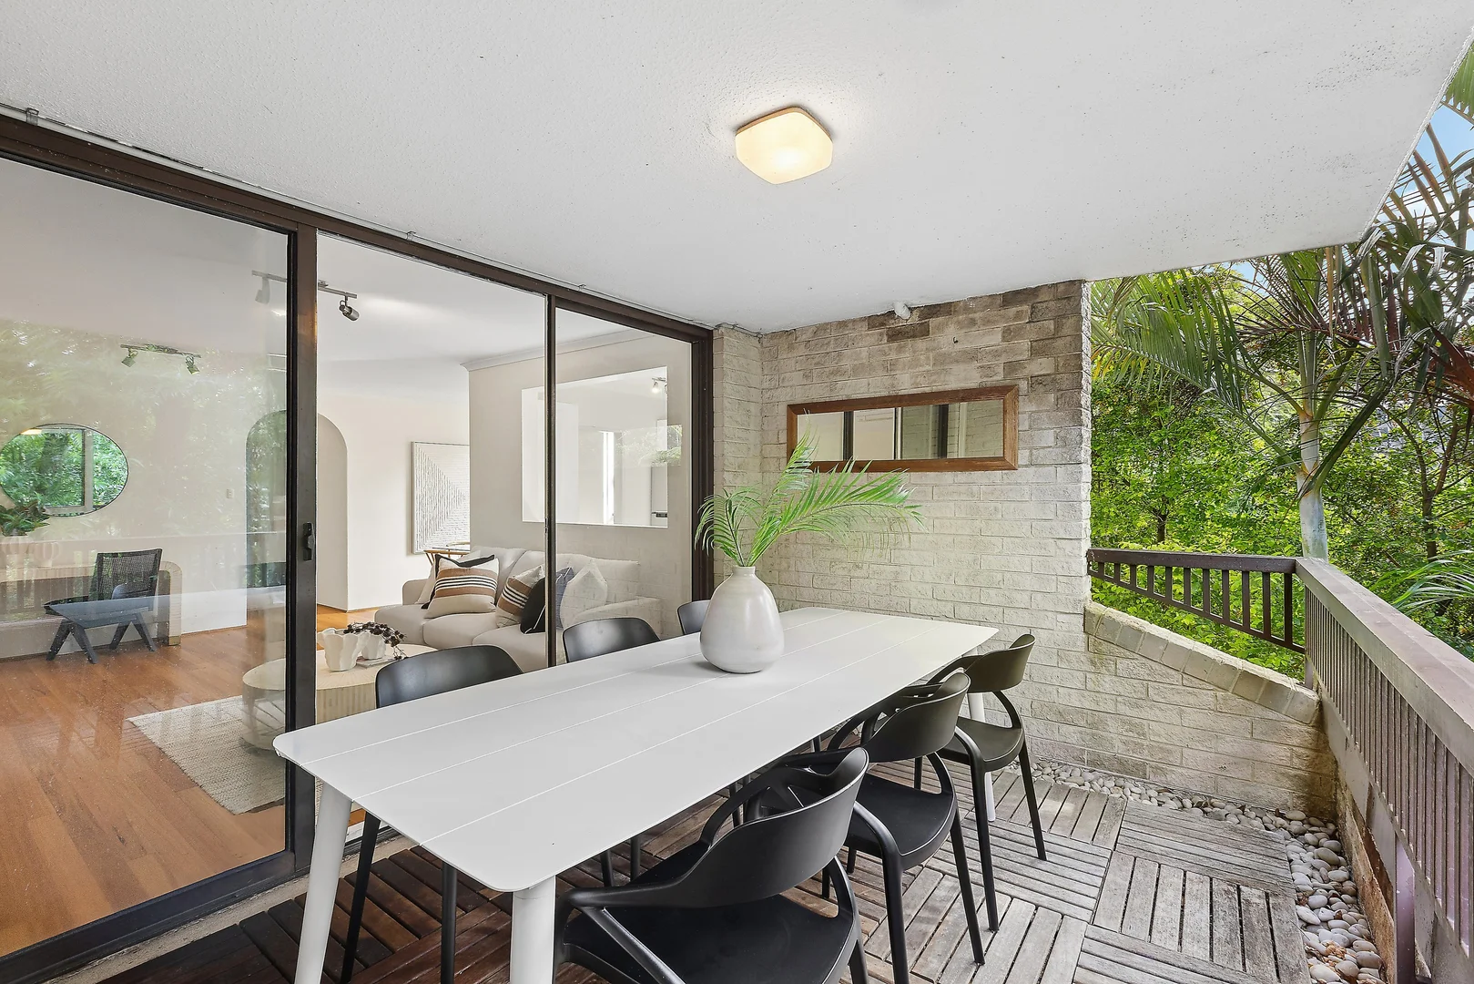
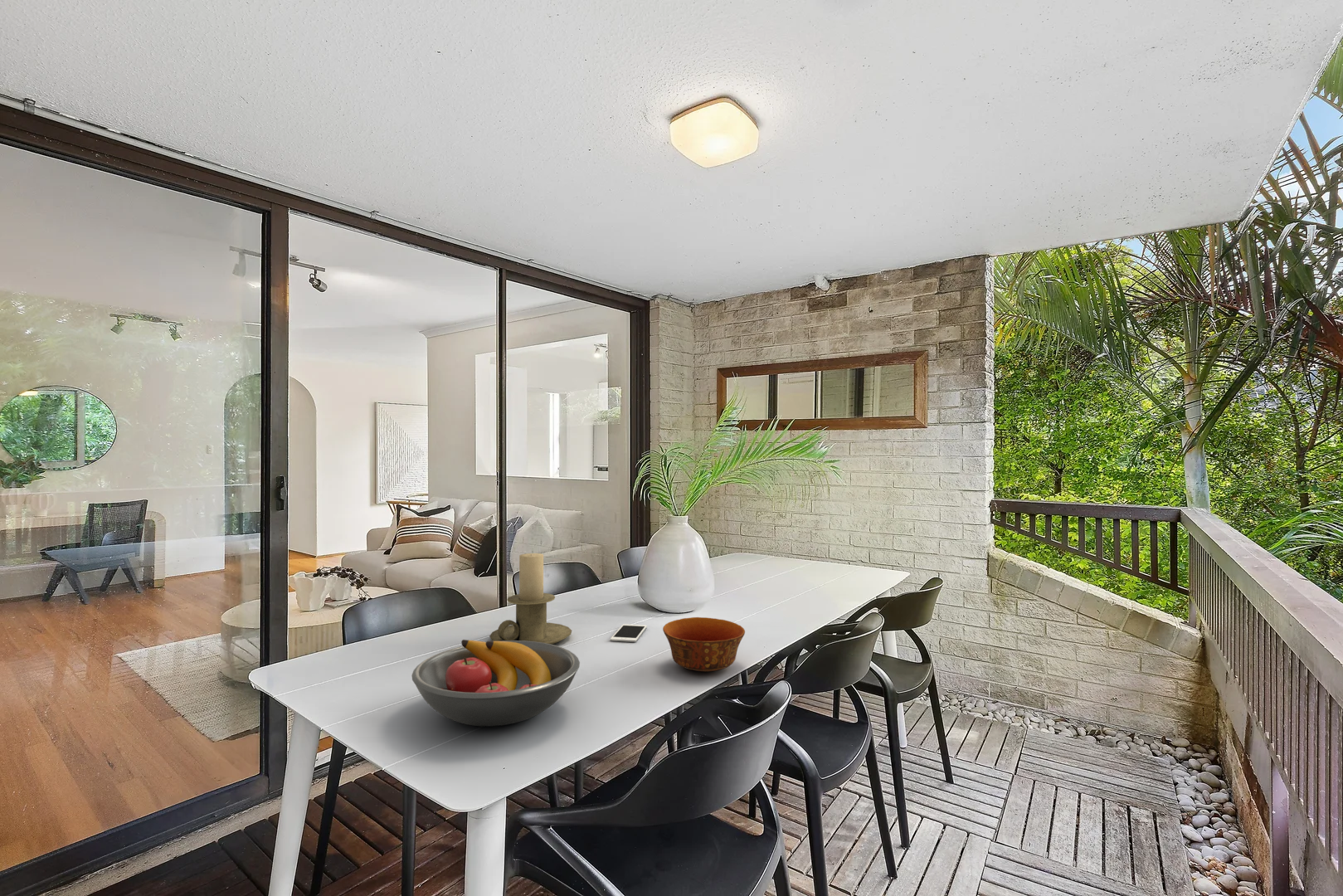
+ fruit bowl [411,639,581,727]
+ cell phone [610,623,648,643]
+ candle holder [489,553,572,645]
+ bowl [662,616,746,672]
